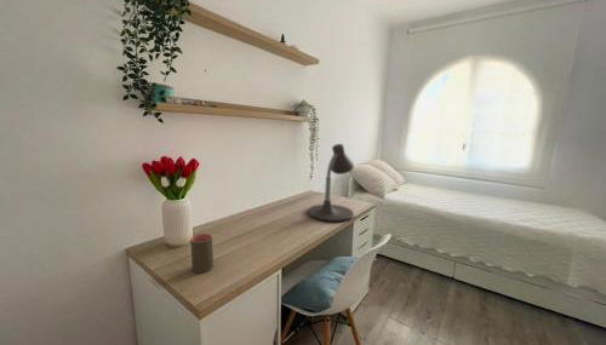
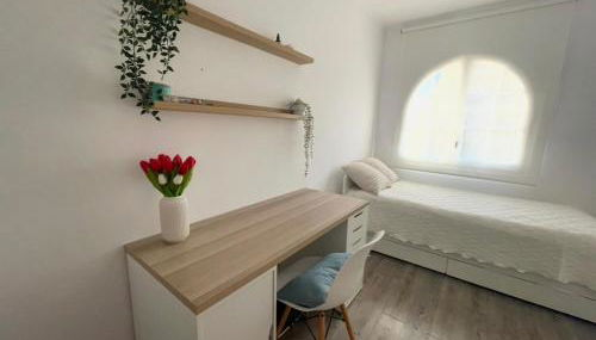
- desk lamp [307,143,355,223]
- cup [189,232,215,274]
